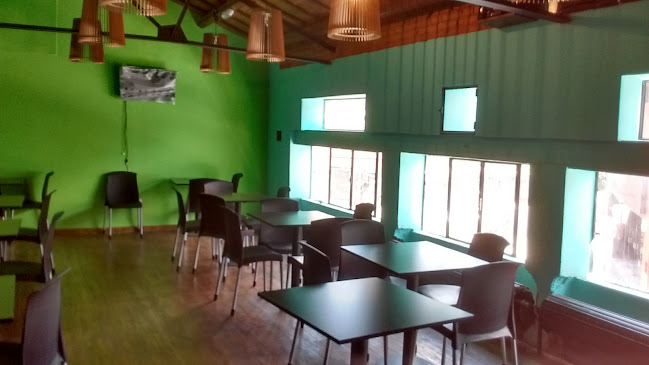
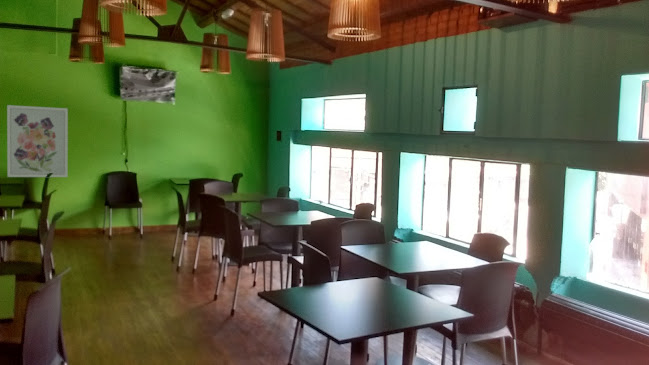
+ wall art [6,104,69,178]
